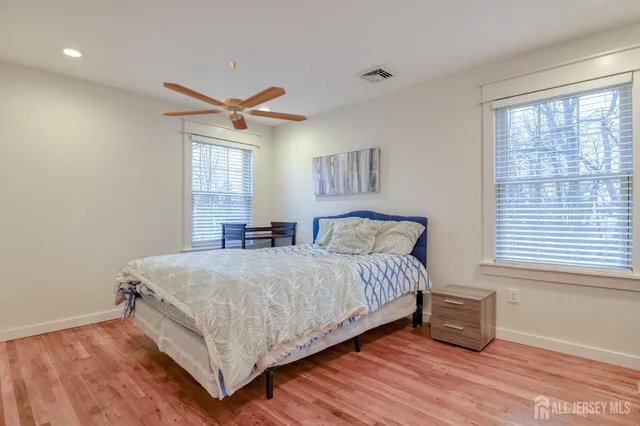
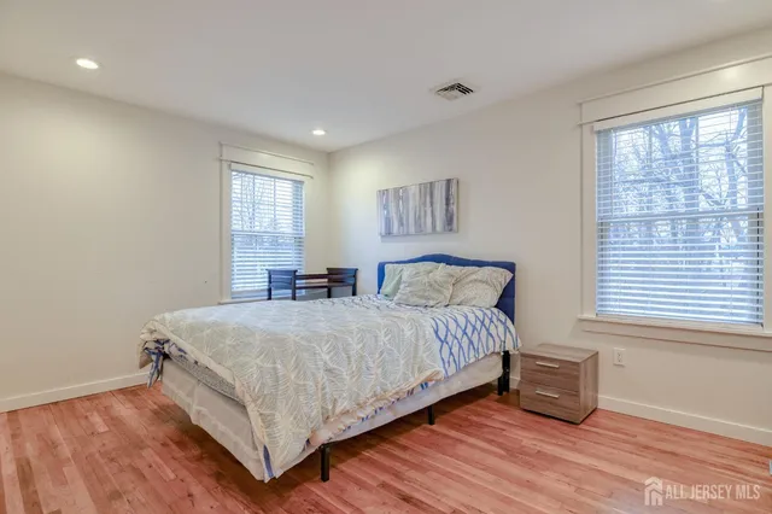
- ceiling fan [161,61,308,131]
